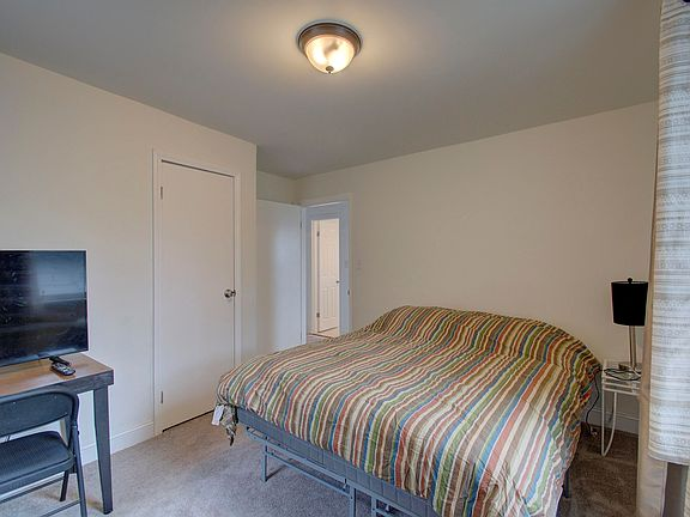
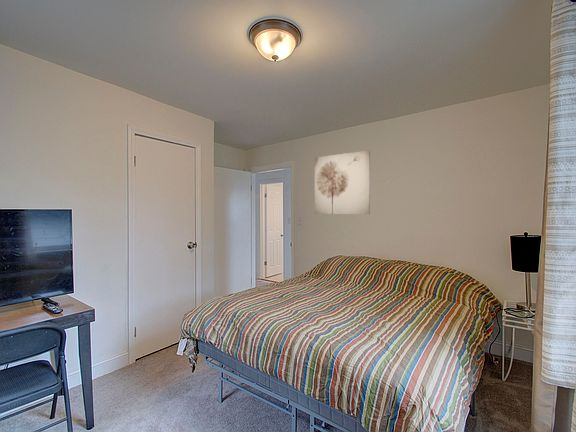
+ wall art [314,149,371,215]
